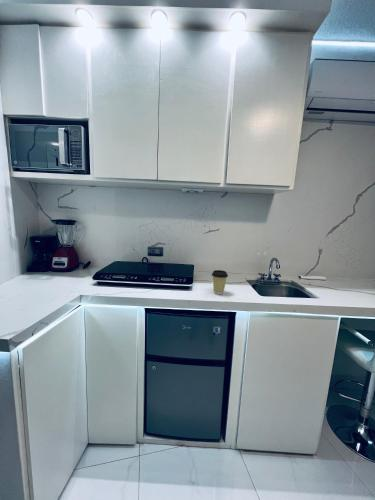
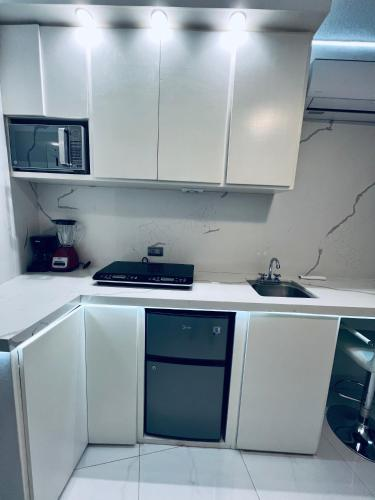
- coffee cup [211,269,229,295]
